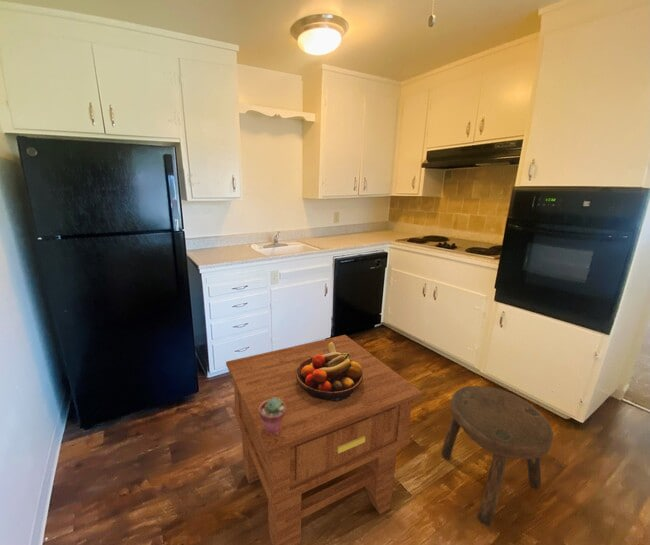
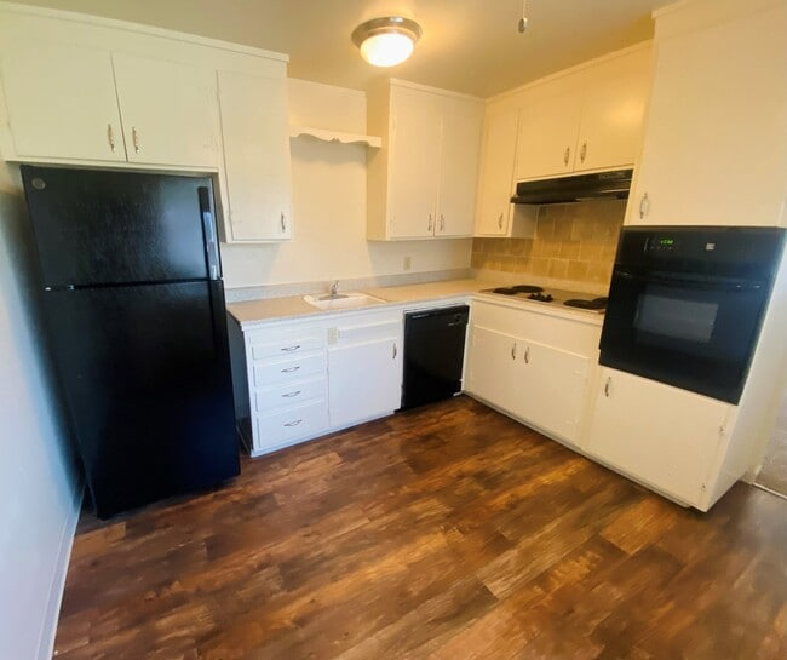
- potted succulent [259,397,286,435]
- fruit bowl [296,342,363,402]
- stool [440,385,554,527]
- side table [225,334,423,545]
